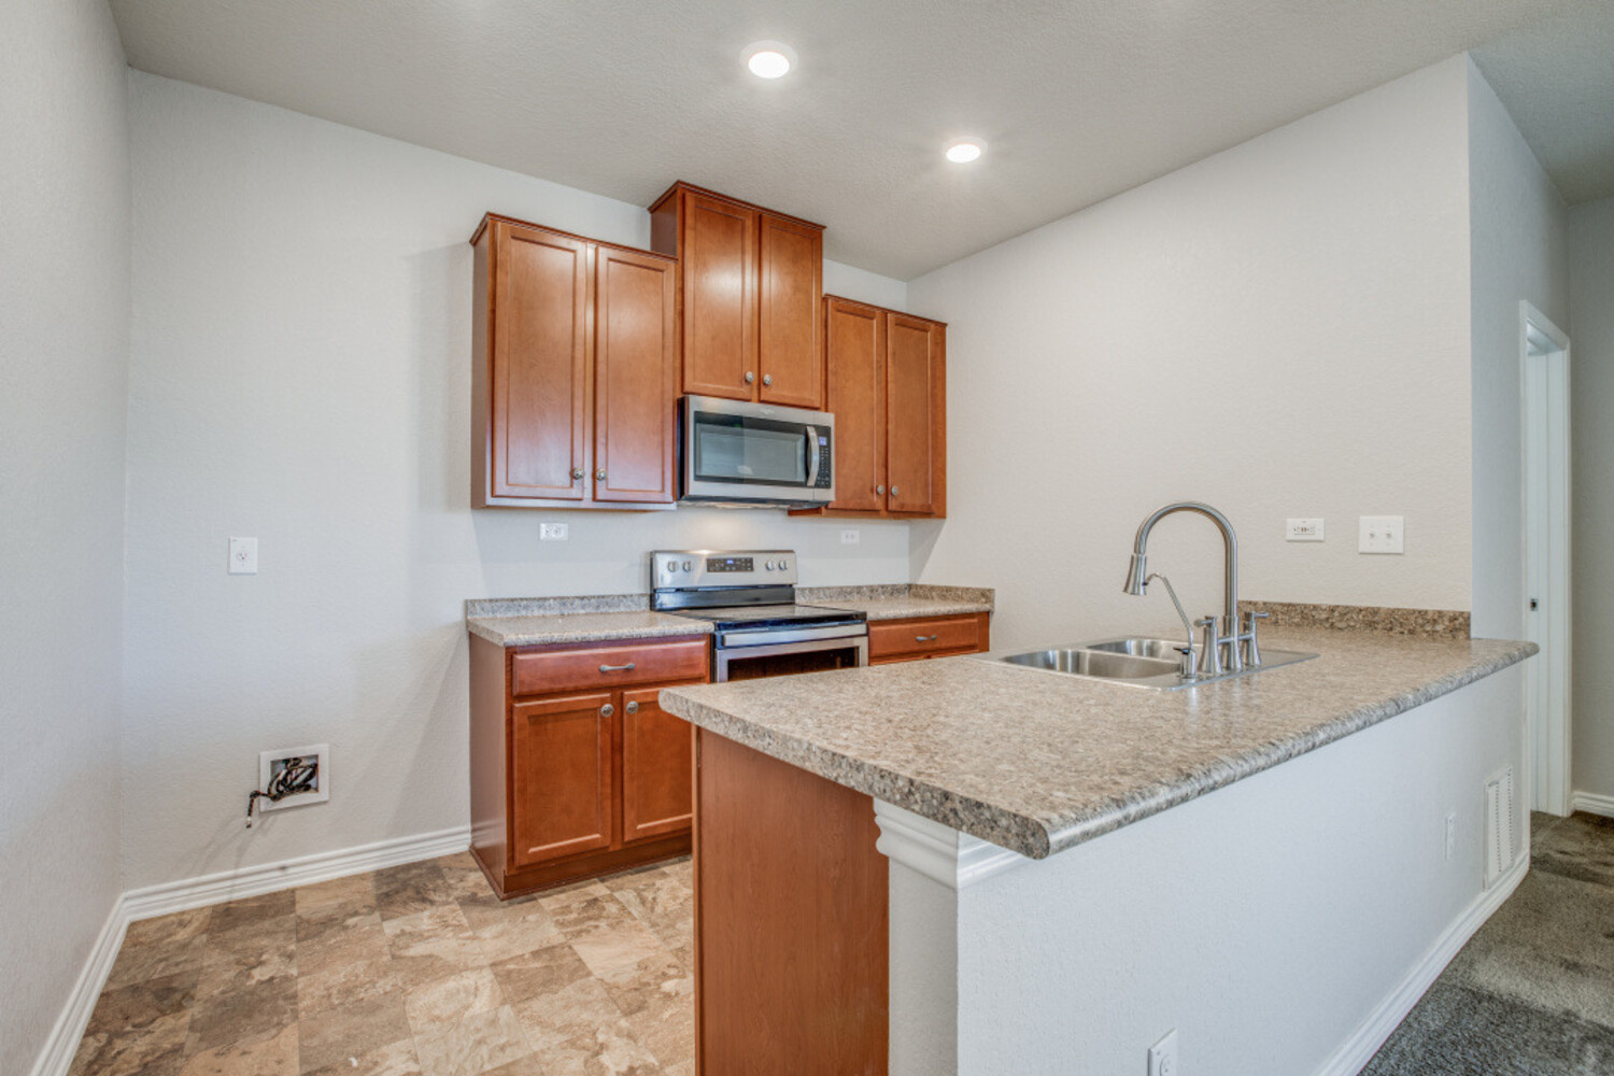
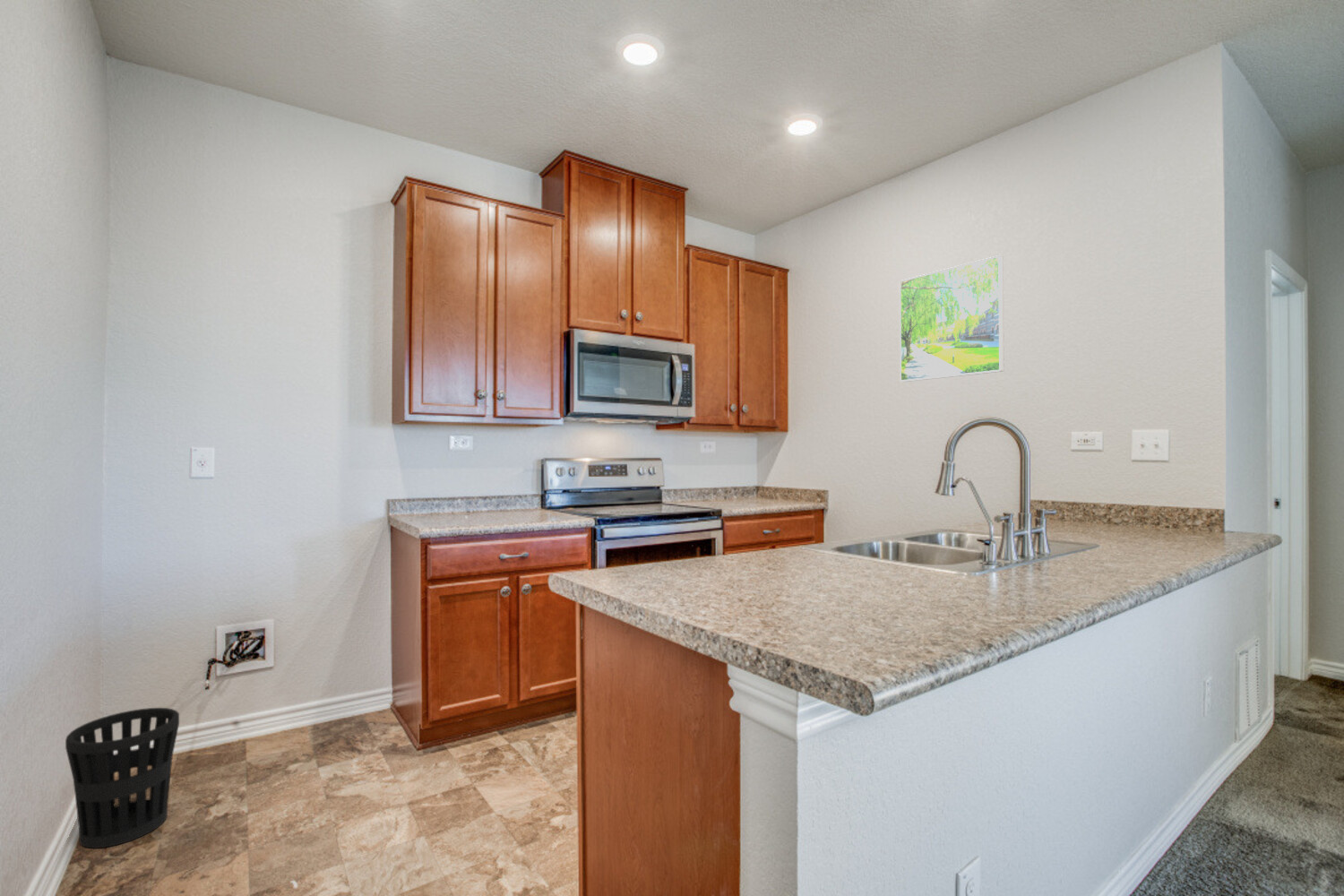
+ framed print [899,254,1004,383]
+ wastebasket [65,707,180,849]
